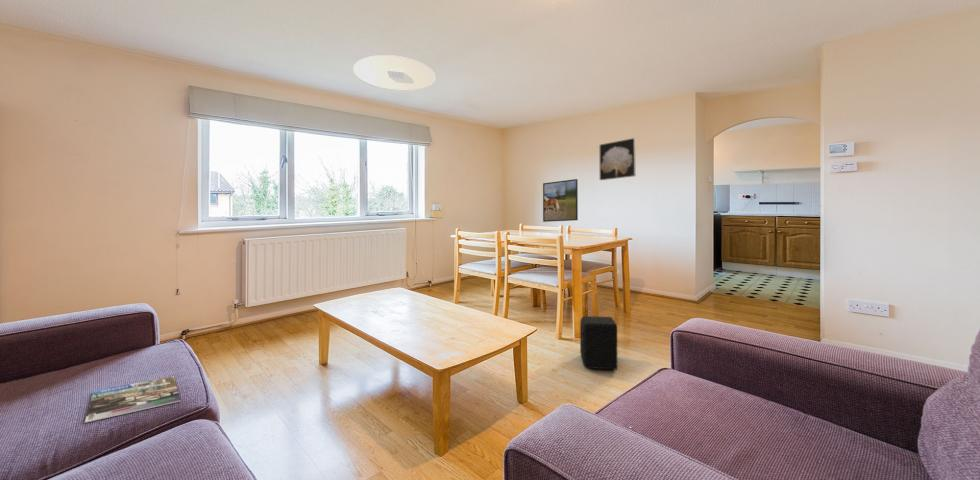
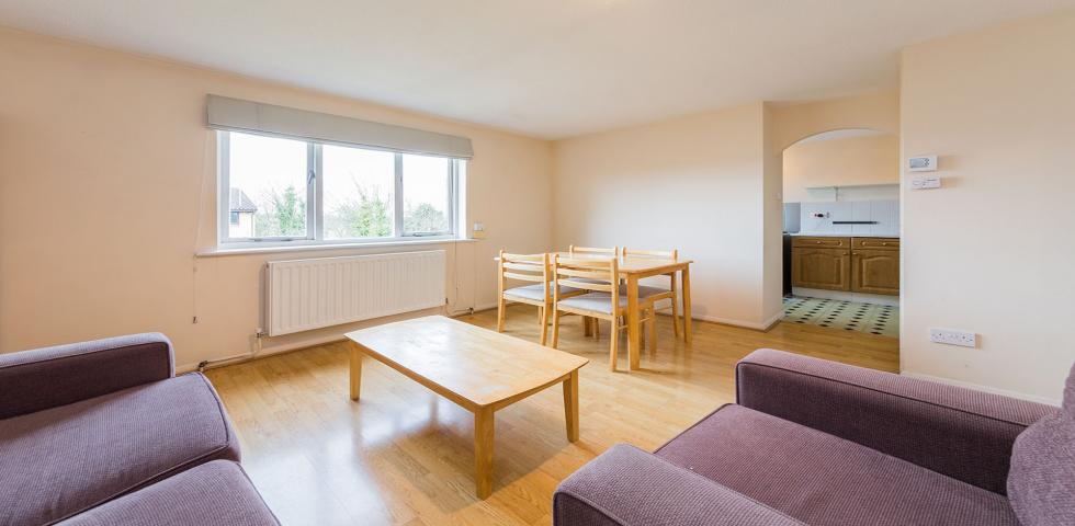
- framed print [542,178,579,223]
- air purifier [579,315,618,371]
- ceiling light [352,54,437,92]
- wall art [599,137,636,181]
- magazine [84,375,182,424]
